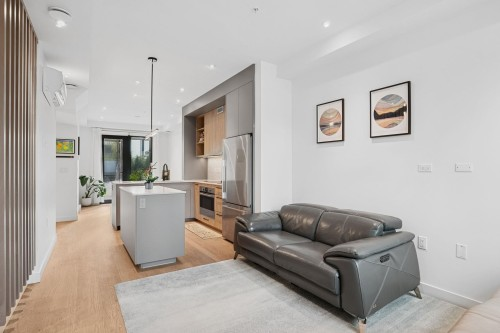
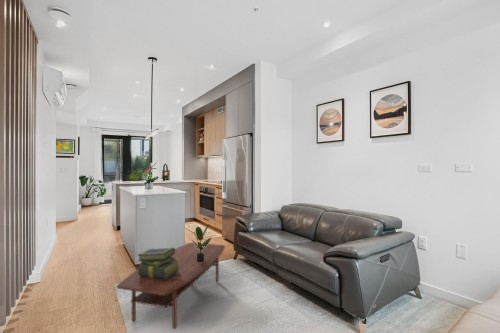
+ potted plant [191,223,212,263]
+ coffee table [116,242,226,330]
+ stack of books [136,247,180,279]
